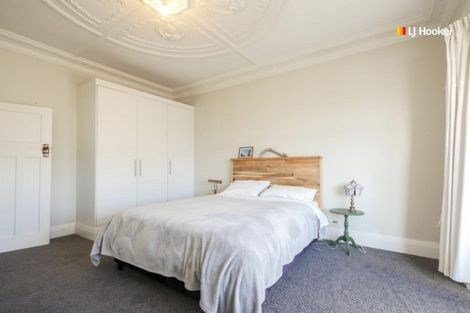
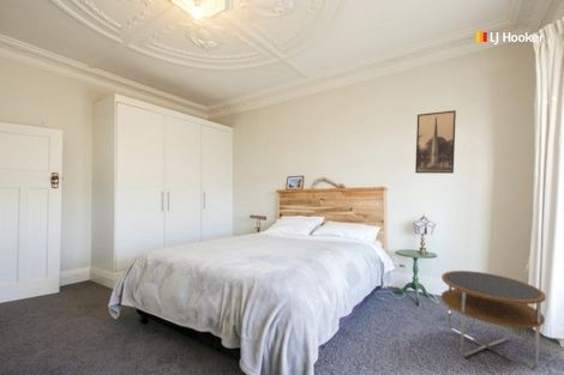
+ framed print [414,109,457,175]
+ side table [440,270,547,371]
